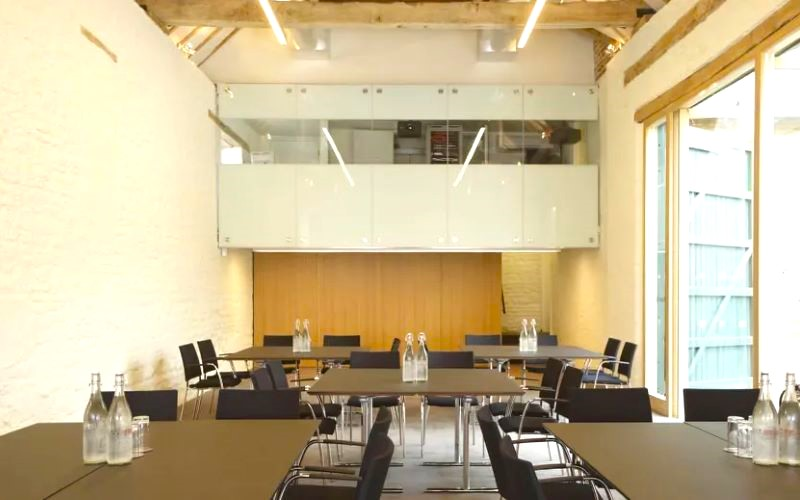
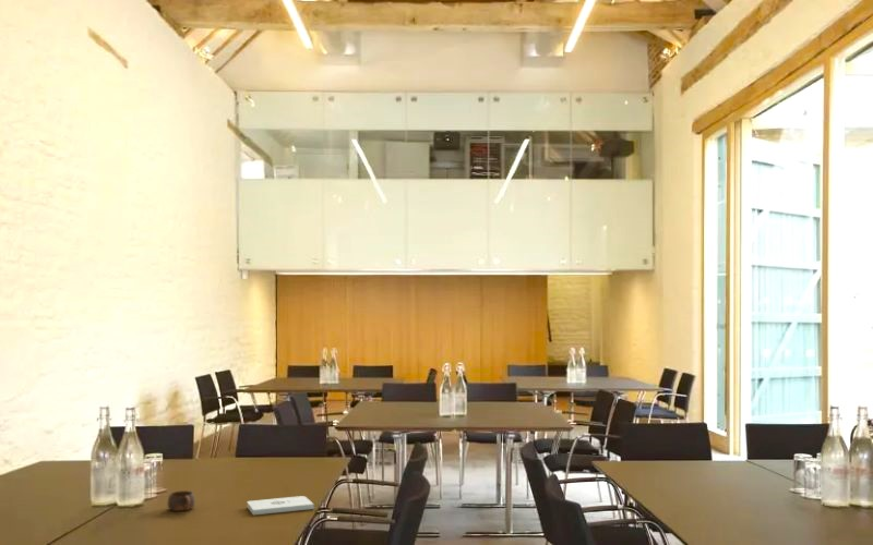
+ notepad [247,495,314,516]
+ cup [167,489,196,512]
